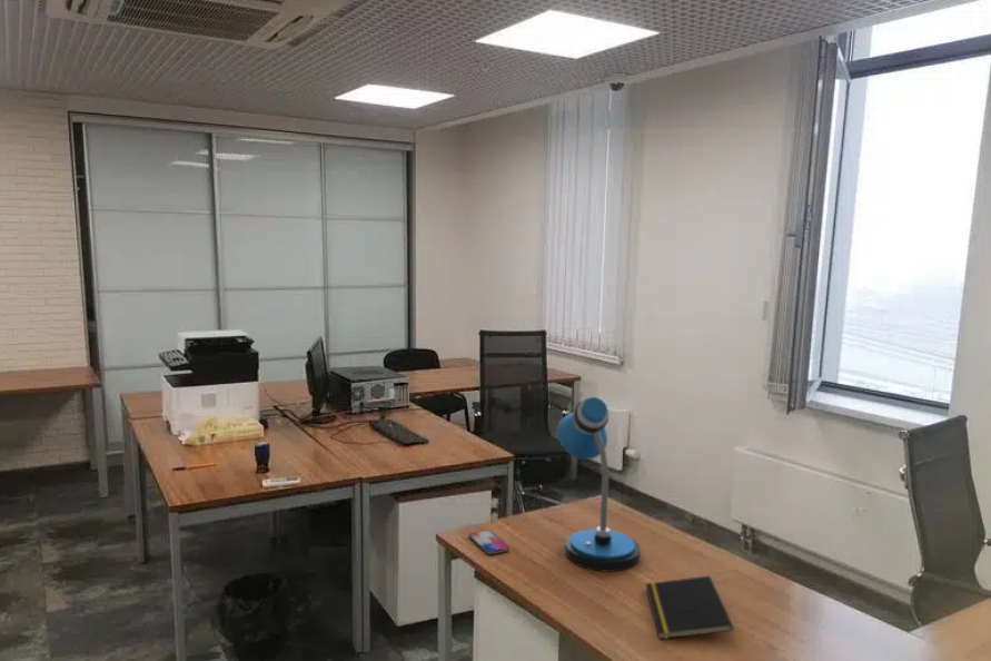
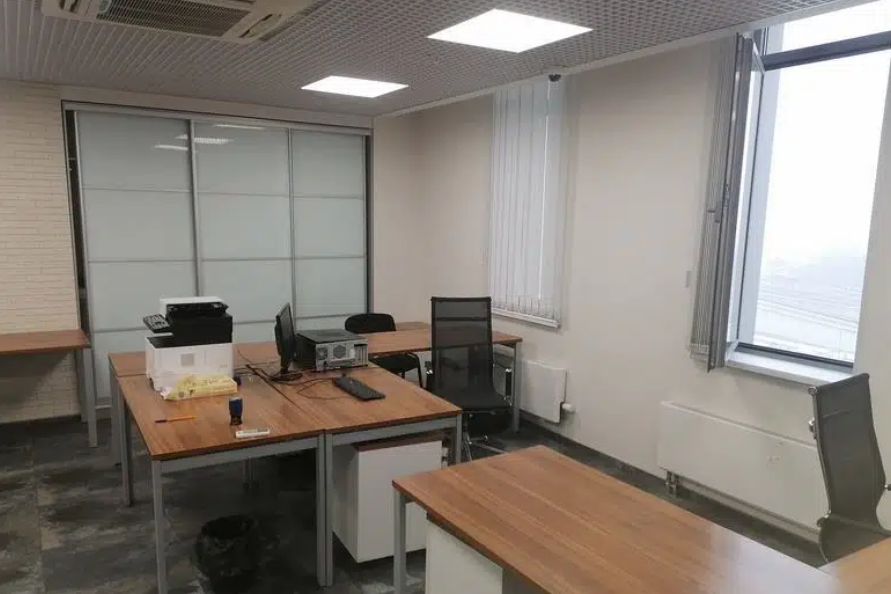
- notepad [645,574,735,640]
- smartphone [468,530,511,555]
- desk lamp [556,396,642,573]
